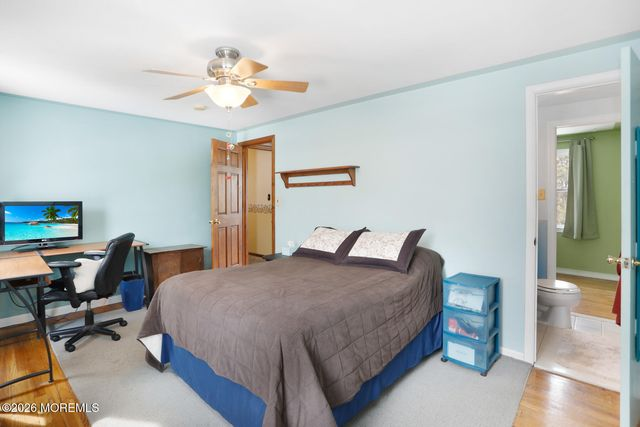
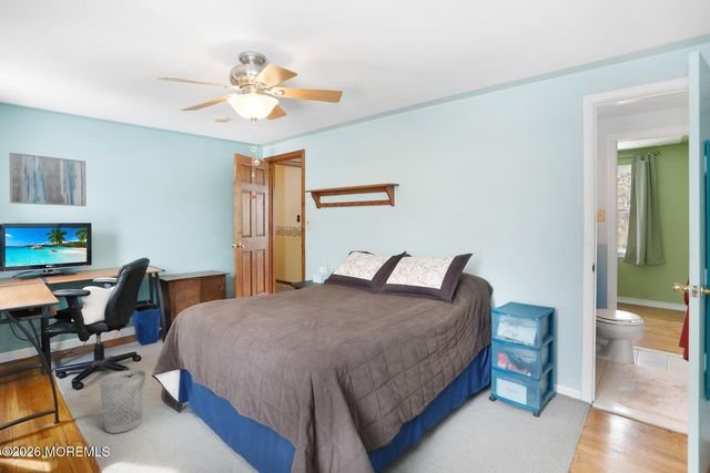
+ wastebasket [99,369,146,434]
+ wall art [9,152,88,207]
